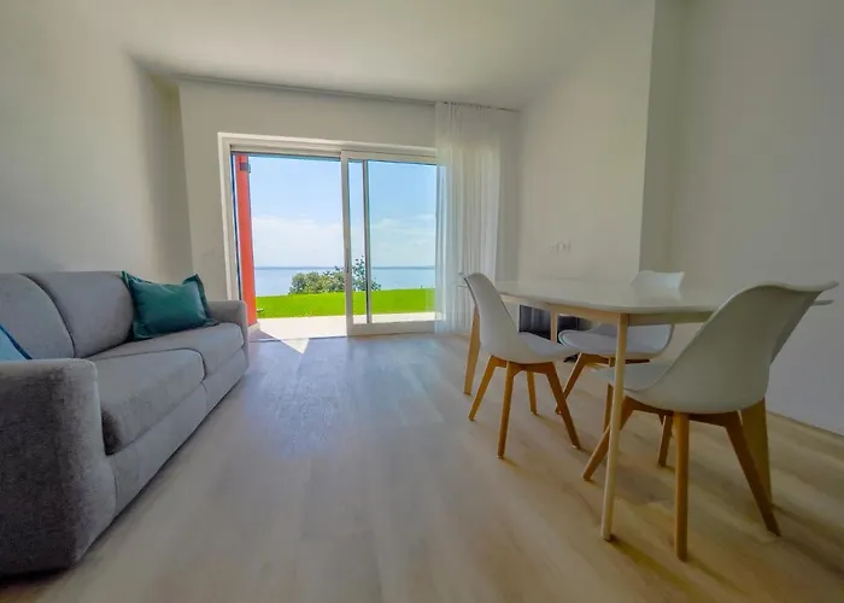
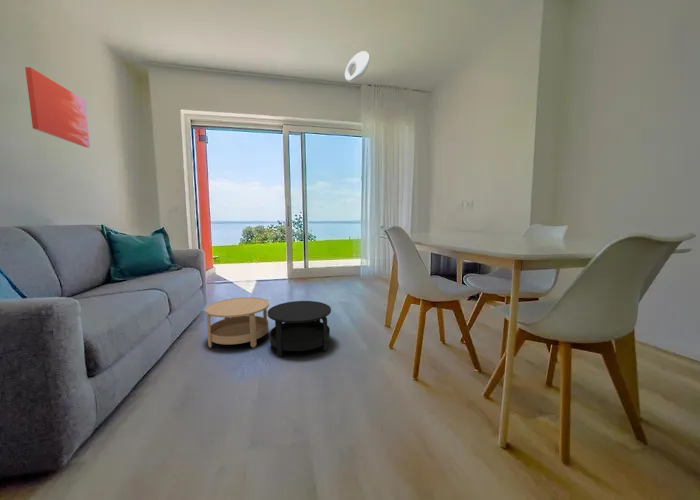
+ coffee table [204,296,332,358]
+ ceiling light [344,50,370,84]
+ wall art [24,66,91,149]
